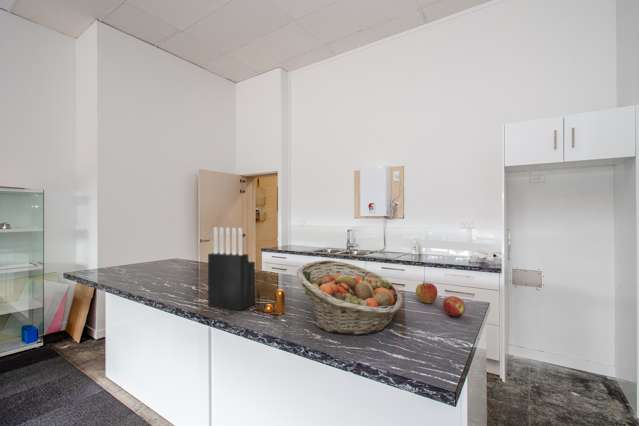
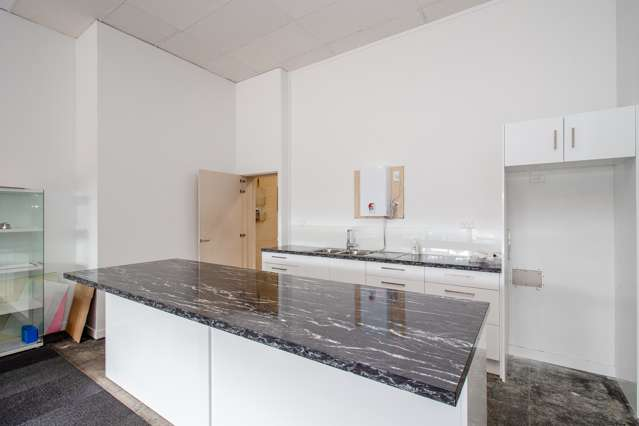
- fruit basket [296,259,403,336]
- apple [415,280,438,304]
- knife block [207,226,256,312]
- apple [442,295,466,317]
- pepper shaker [263,288,286,315]
